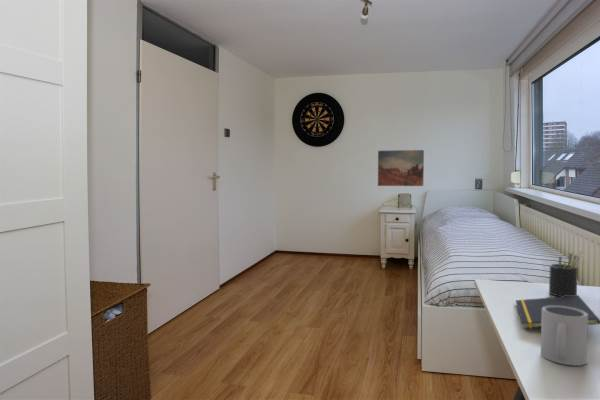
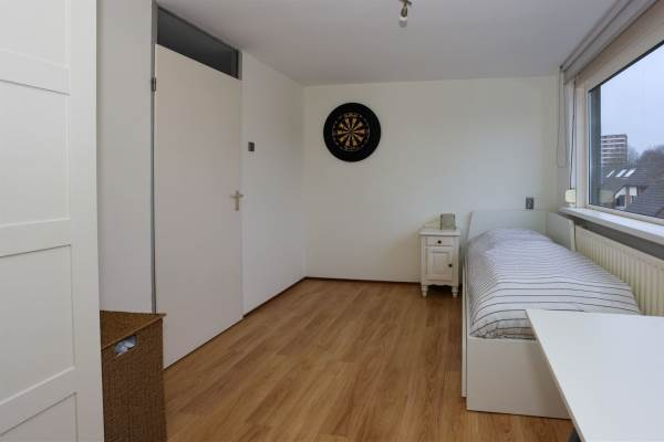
- mug [540,306,589,366]
- wall art [377,149,425,187]
- pen holder [548,249,584,297]
- notepad [515,294,600,329]
